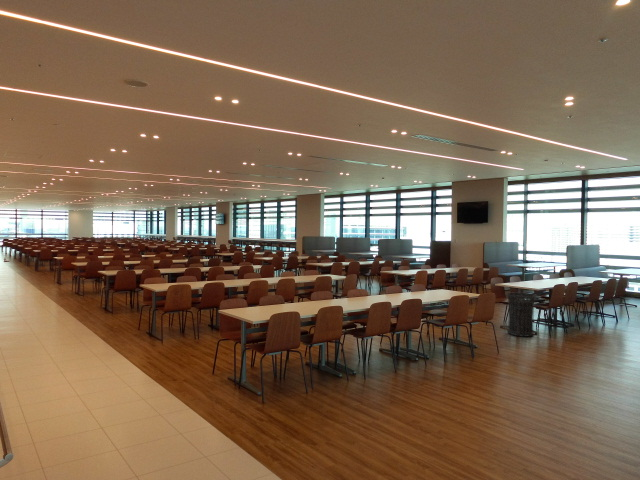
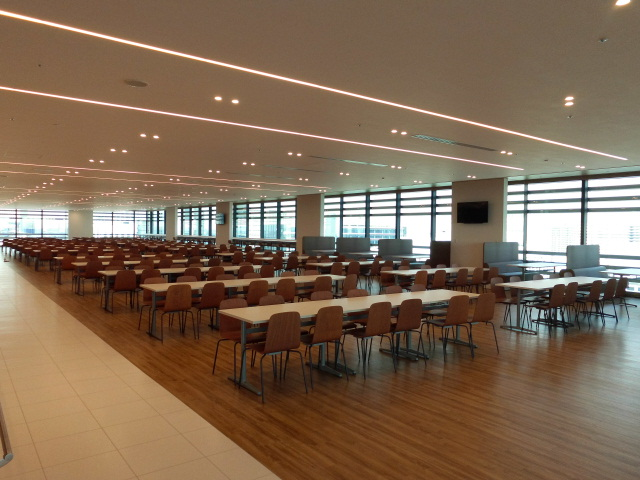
- trash can [505,292,539,338]
